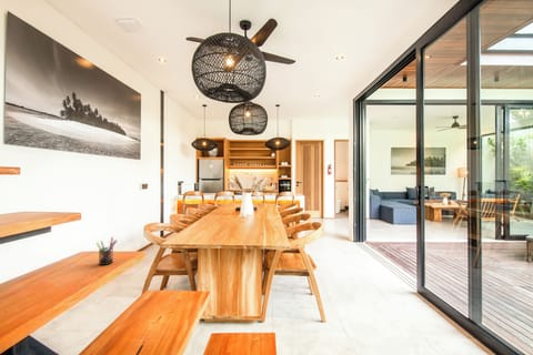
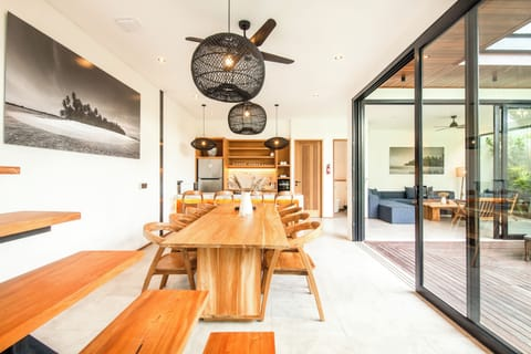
- pen holder [95,236,118,266]
